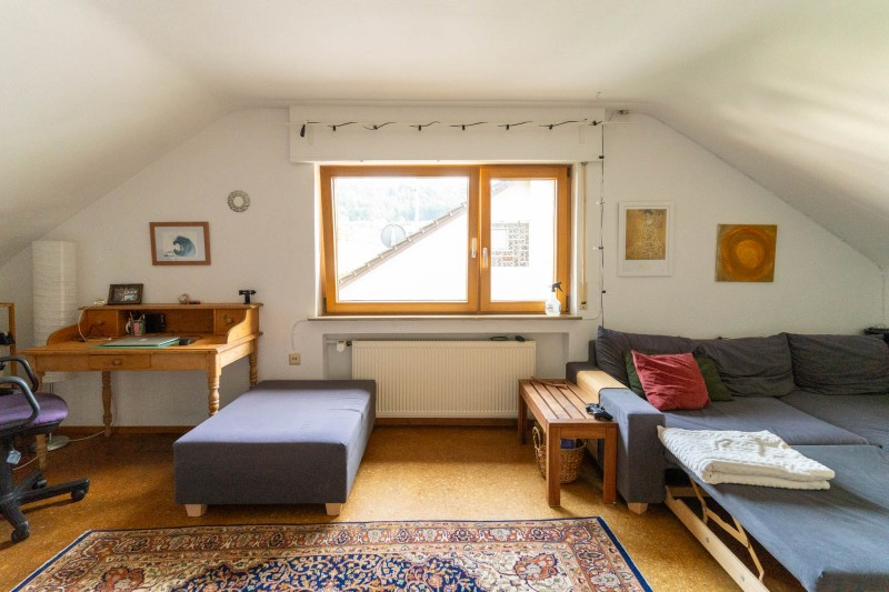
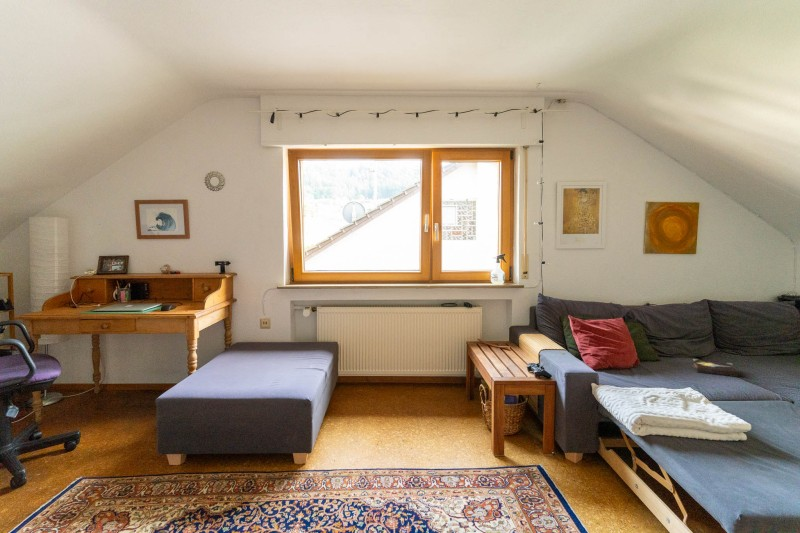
+ hardback book [692,358,742,378]
